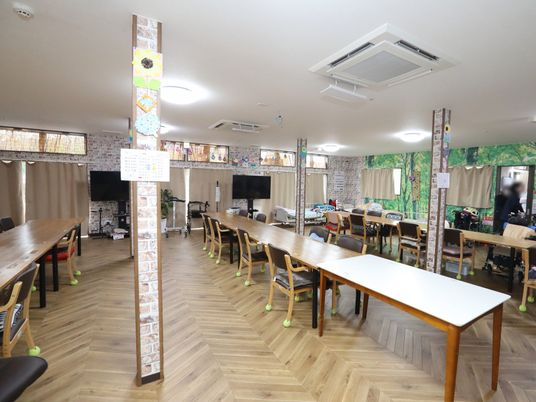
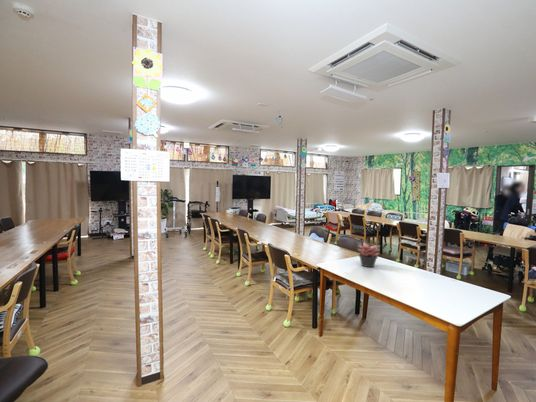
+ succulent plant [357,242,381,268]
